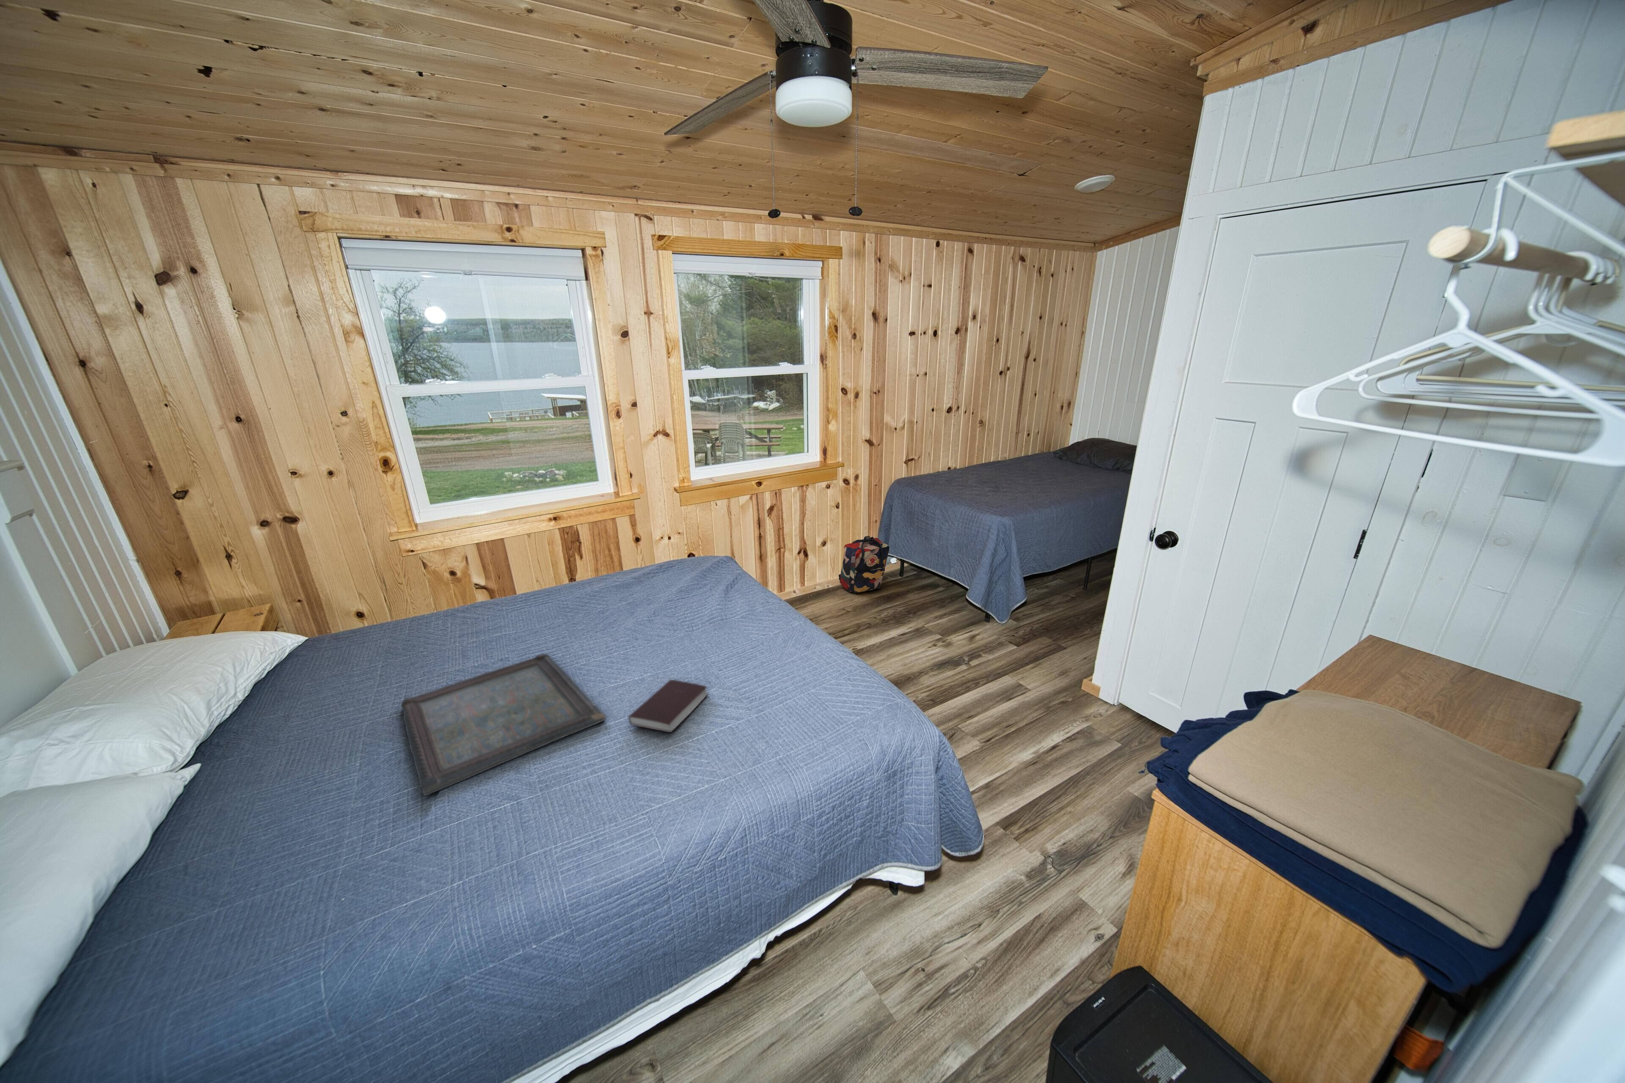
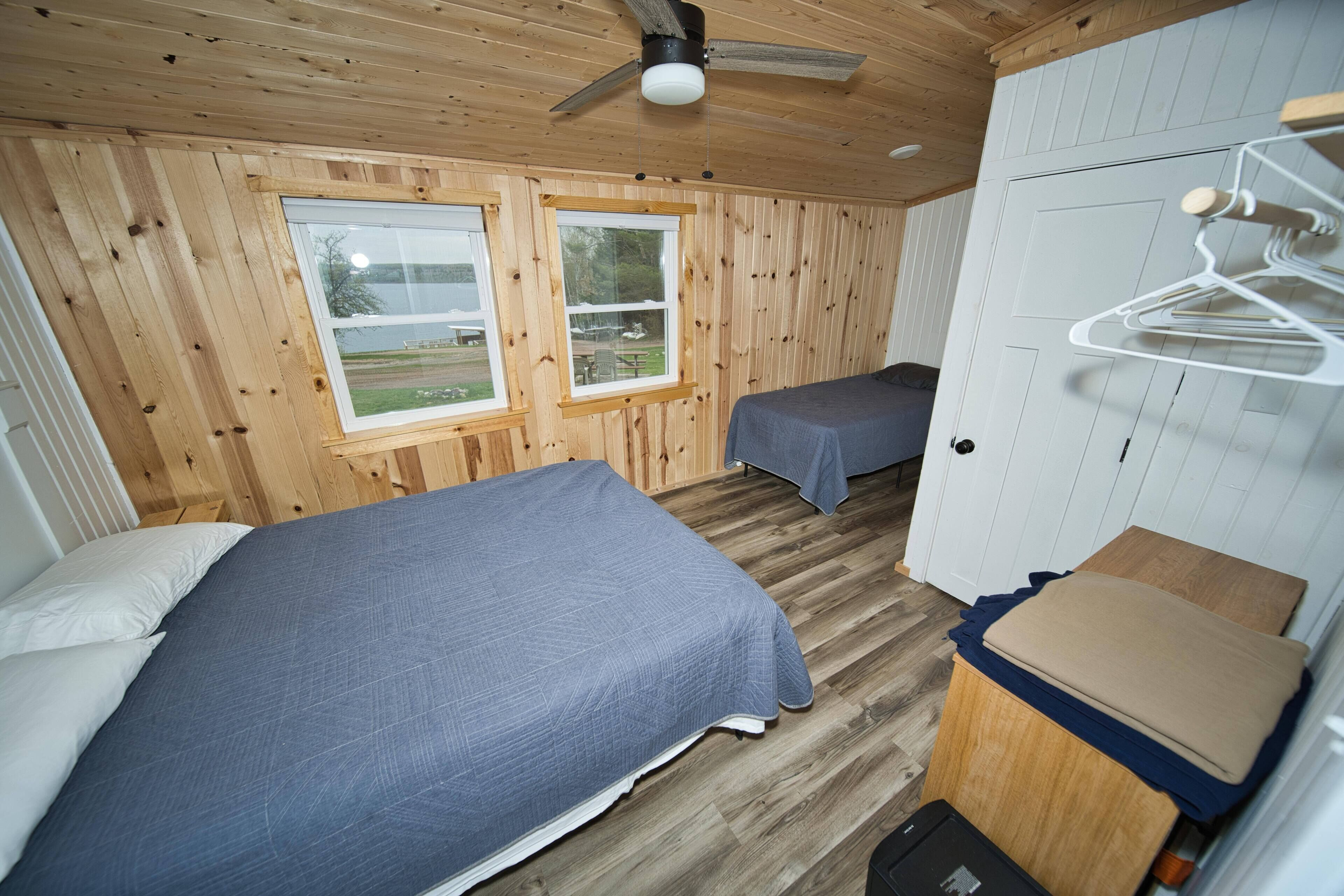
- backpack [838,535,890,593]
- book [628,679,709,732]
- serving tray [400,653,607,797]
